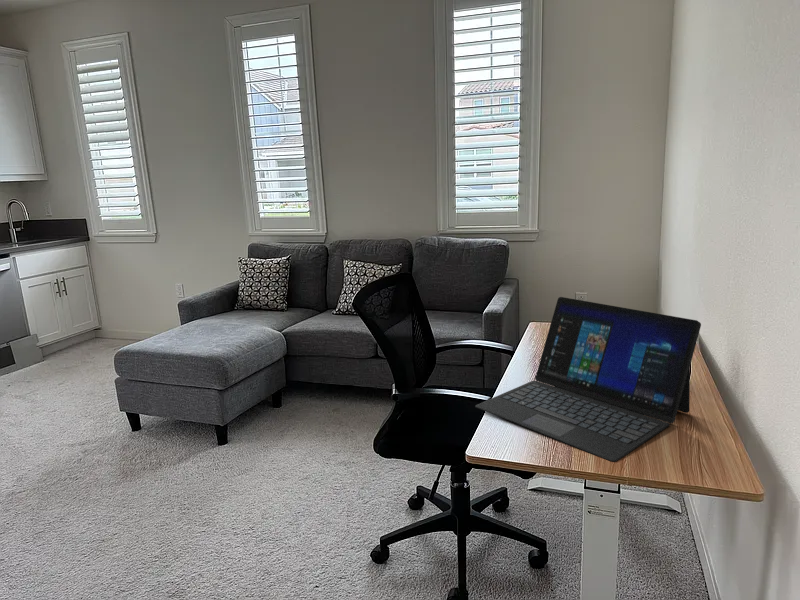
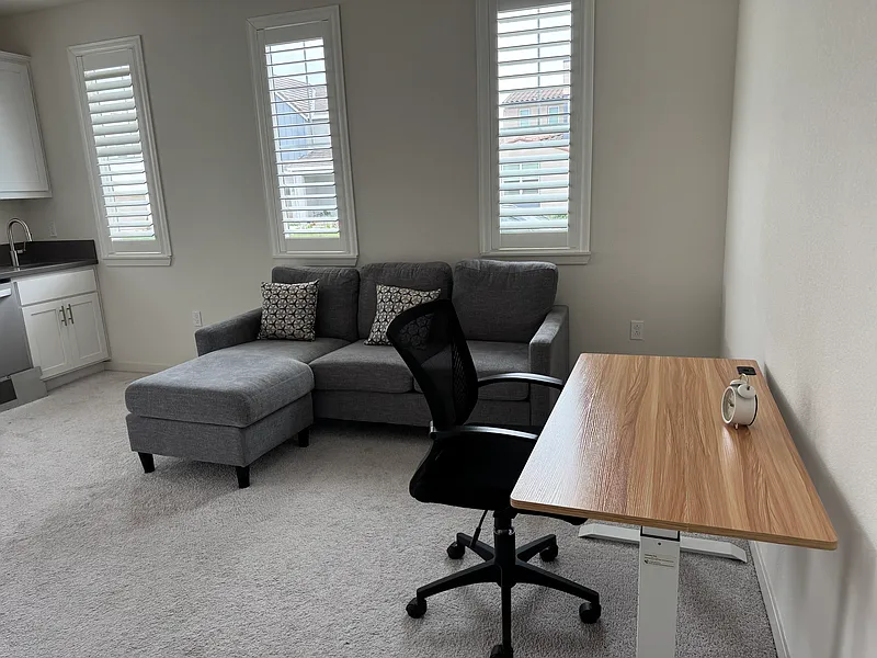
- laptop [474,296,702,463]
